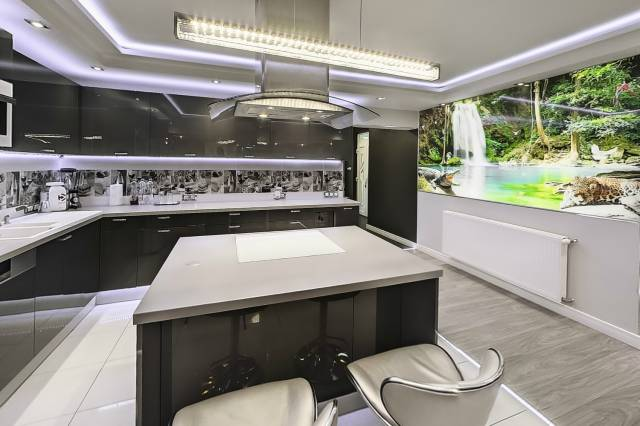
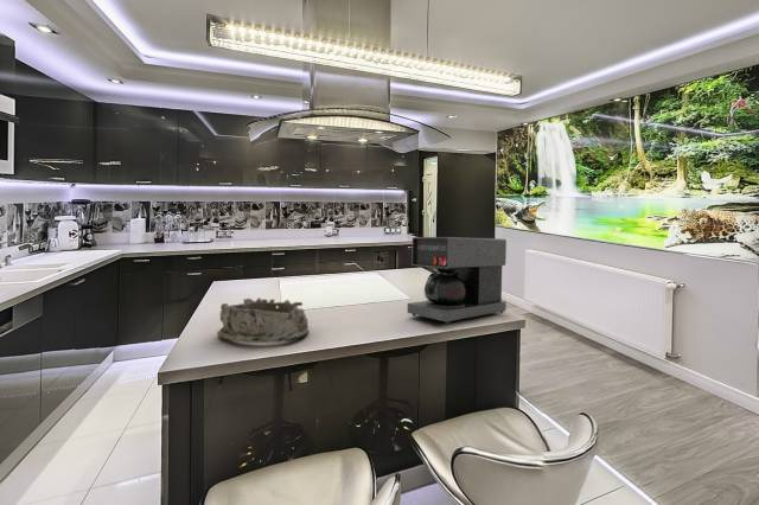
+ coffee maker [407,236,508,325]
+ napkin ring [216,296,310,344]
